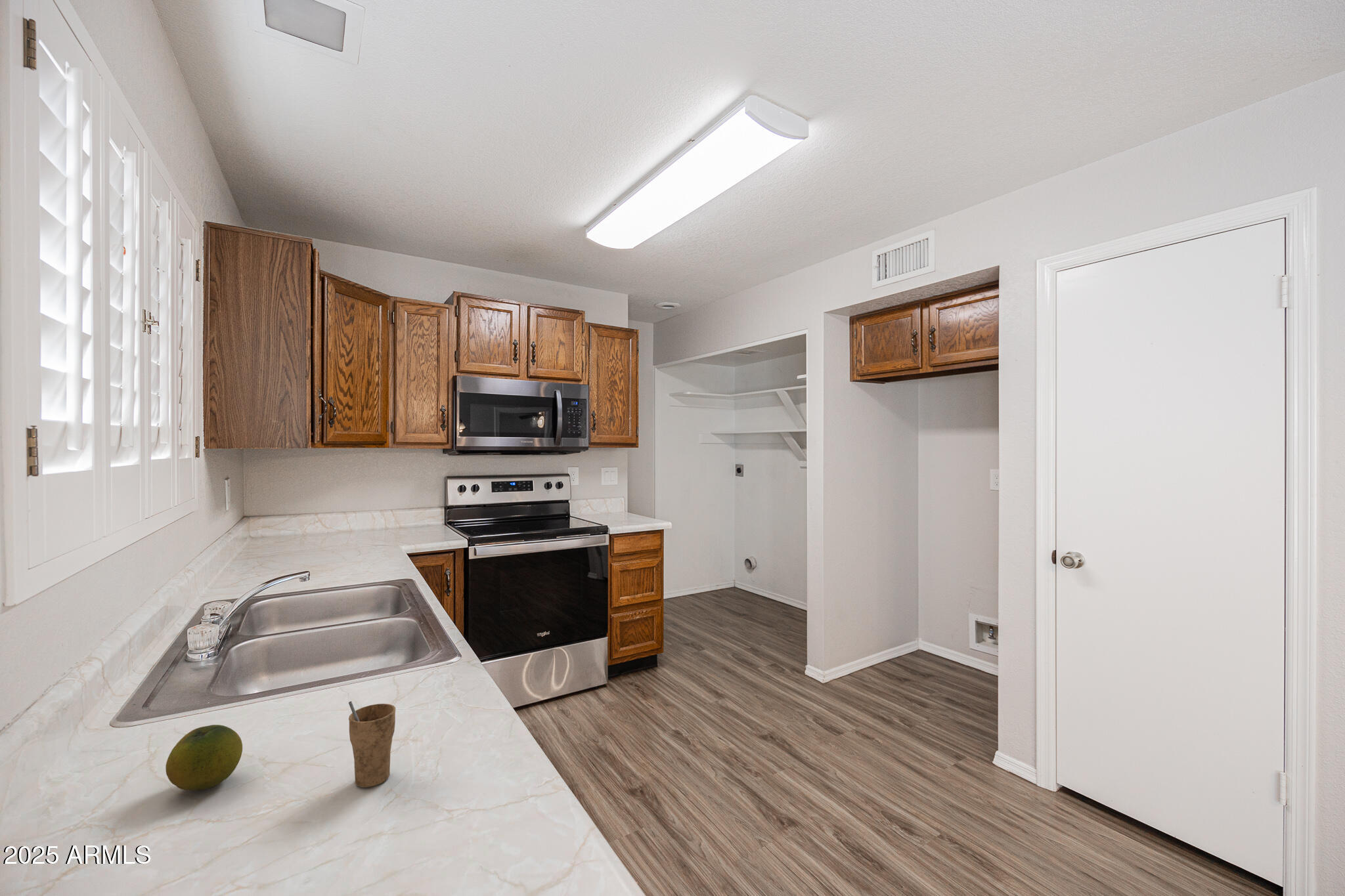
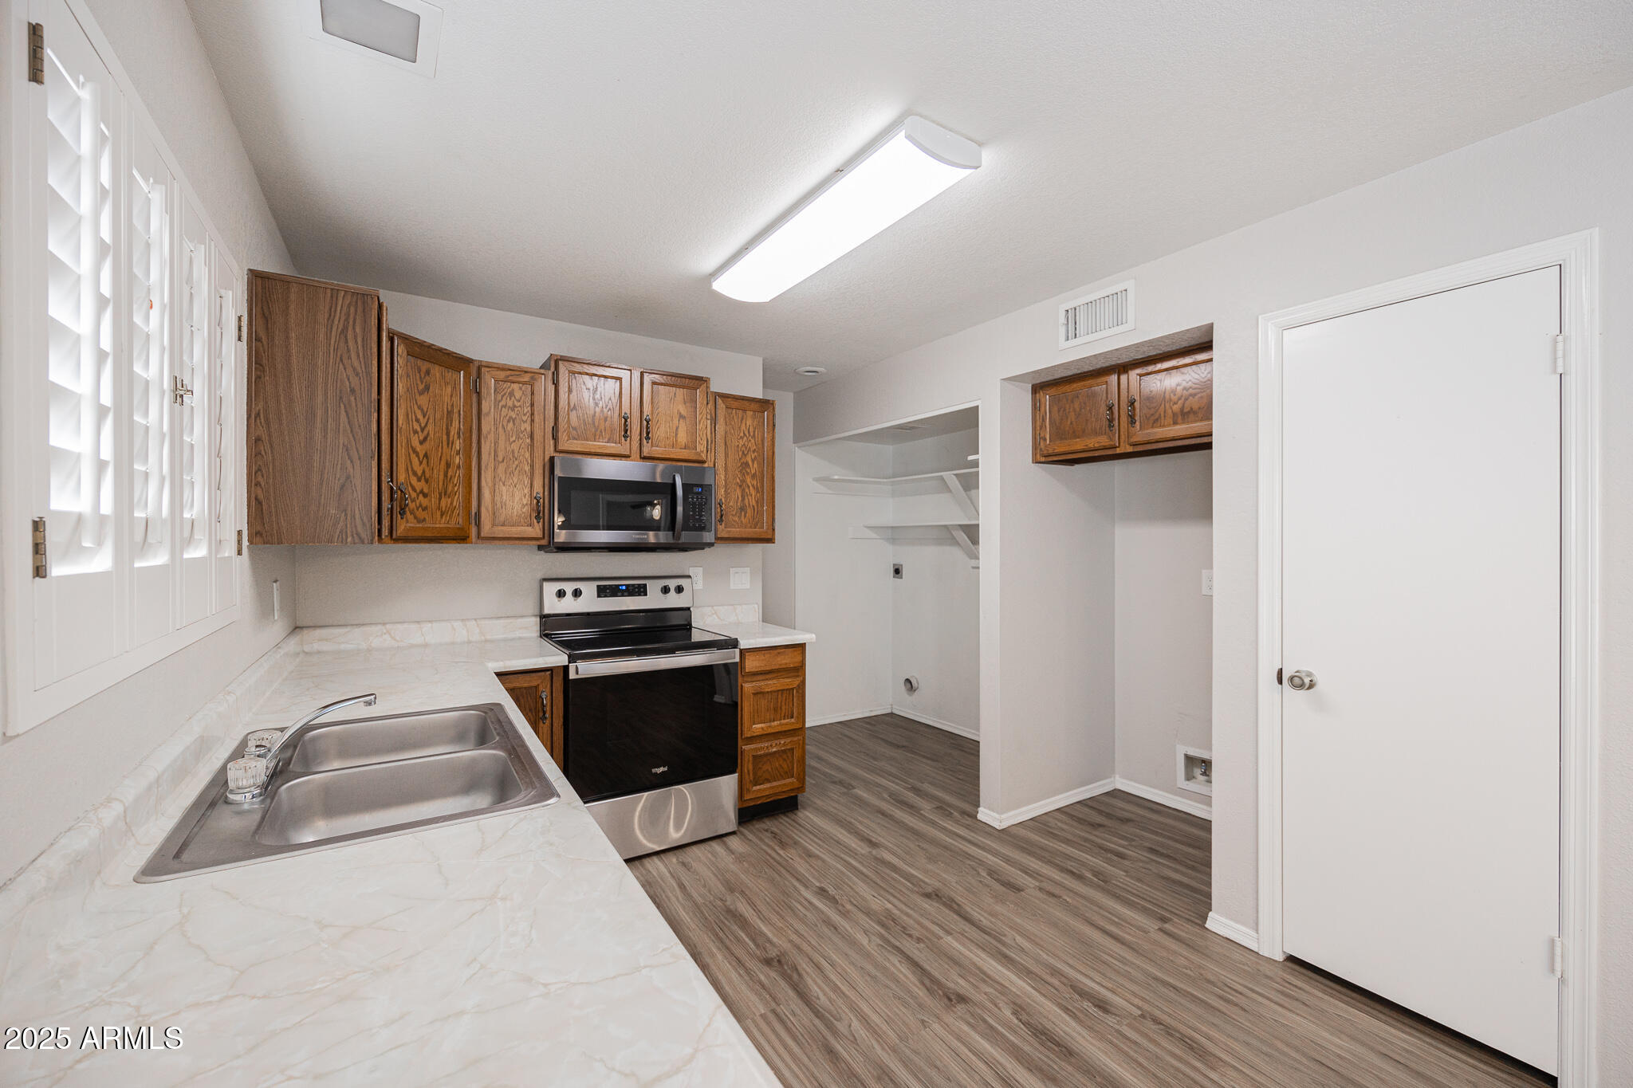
- fruit [165,724,243,792]
- cup [348,700,396,788]
